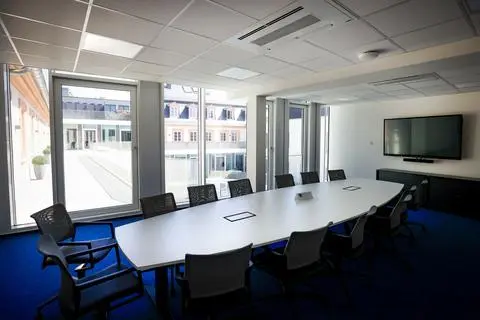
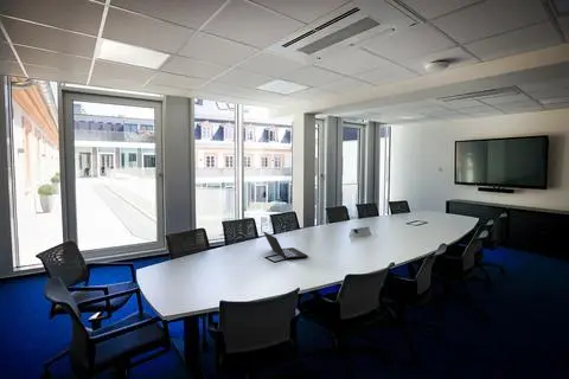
+ laptop [262,231,309,259]
